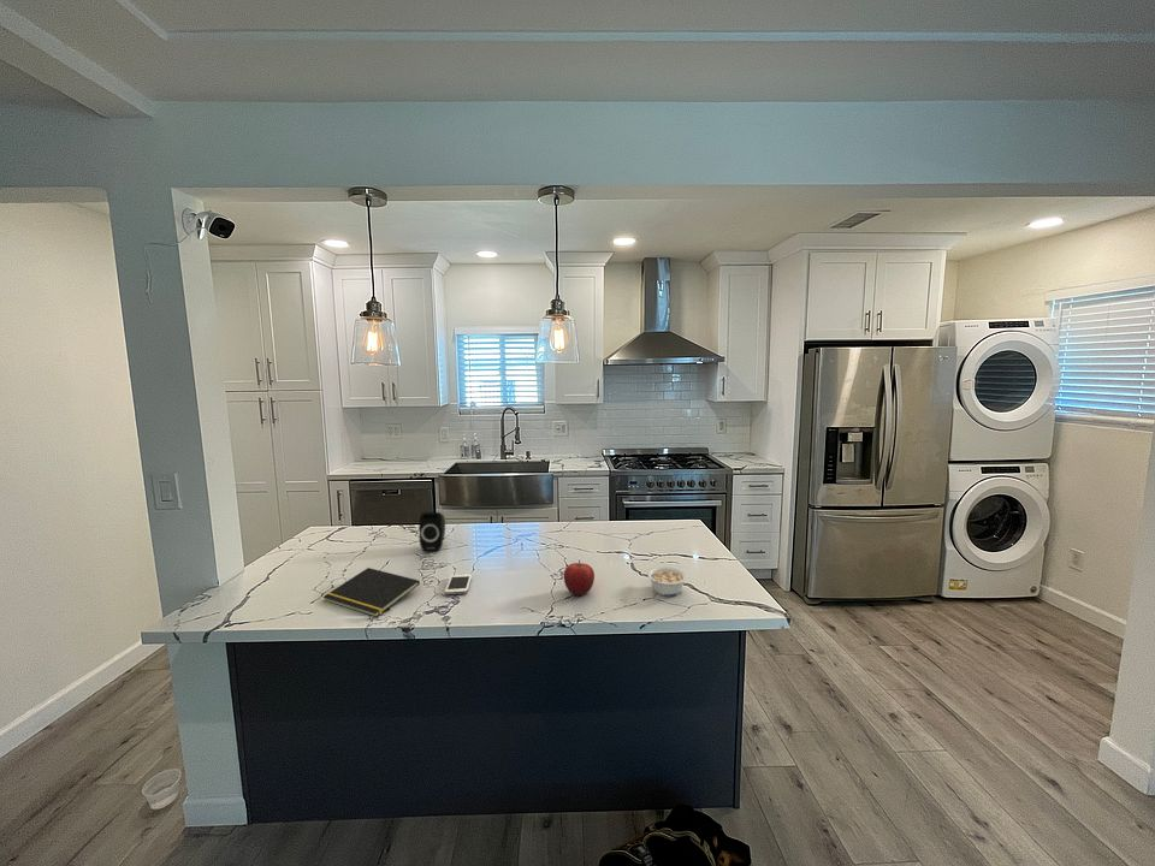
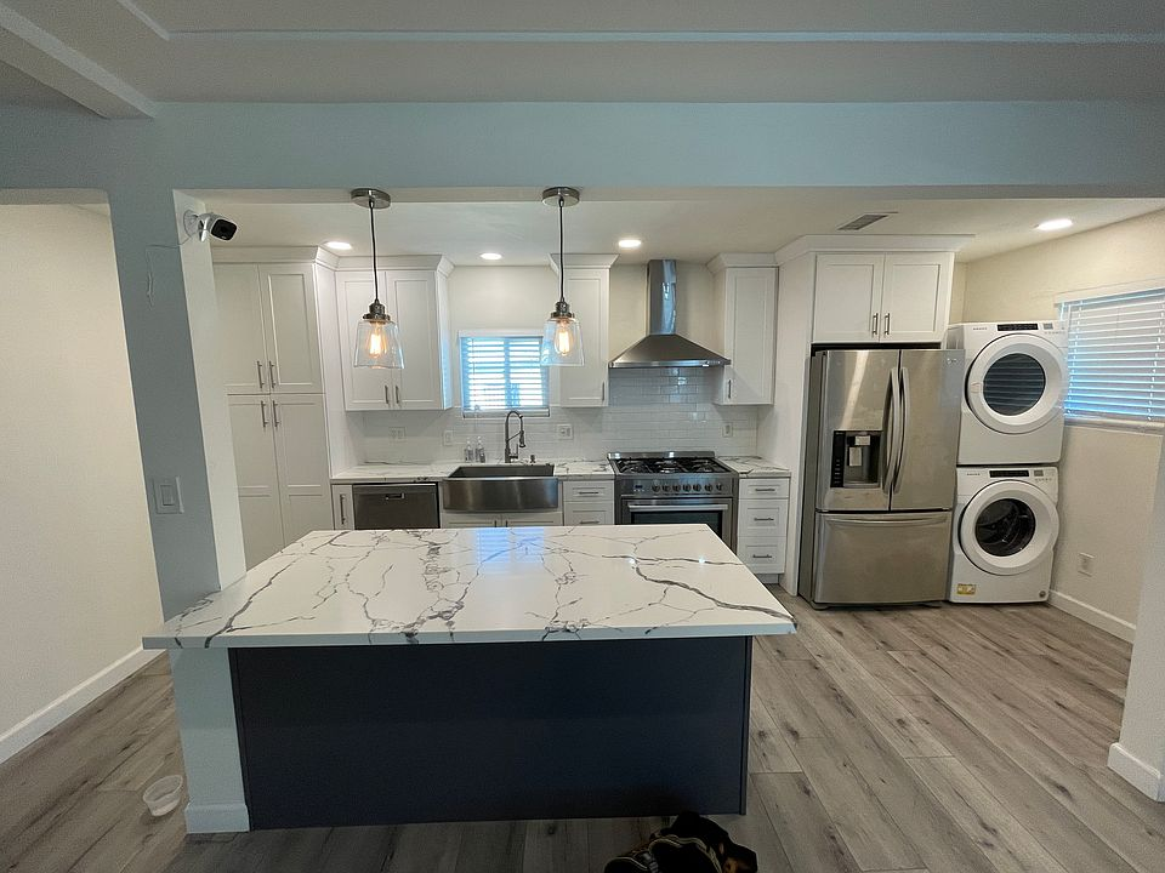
- fruit [563,558,596,597]
- smartphone [444,574,473,595]
- legume [646,565,688,597]
- notepad [322,567,421,618]
- speaker [417,511,446,552]
